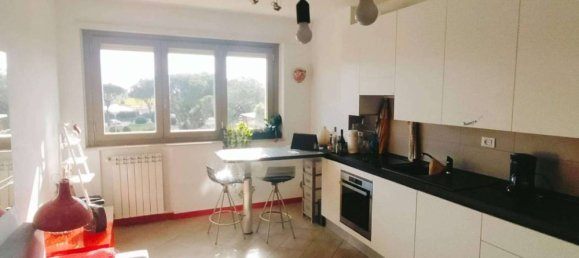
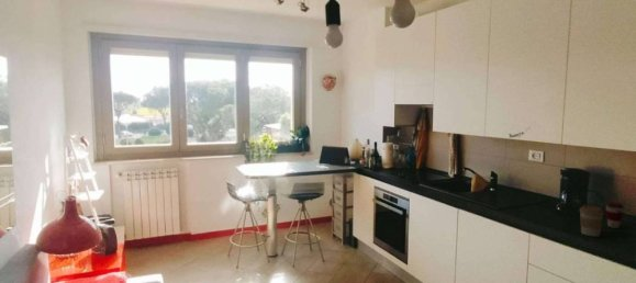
+ coffee cup [604,201,625,229]
+ coffee cup [578,204,605,238]
